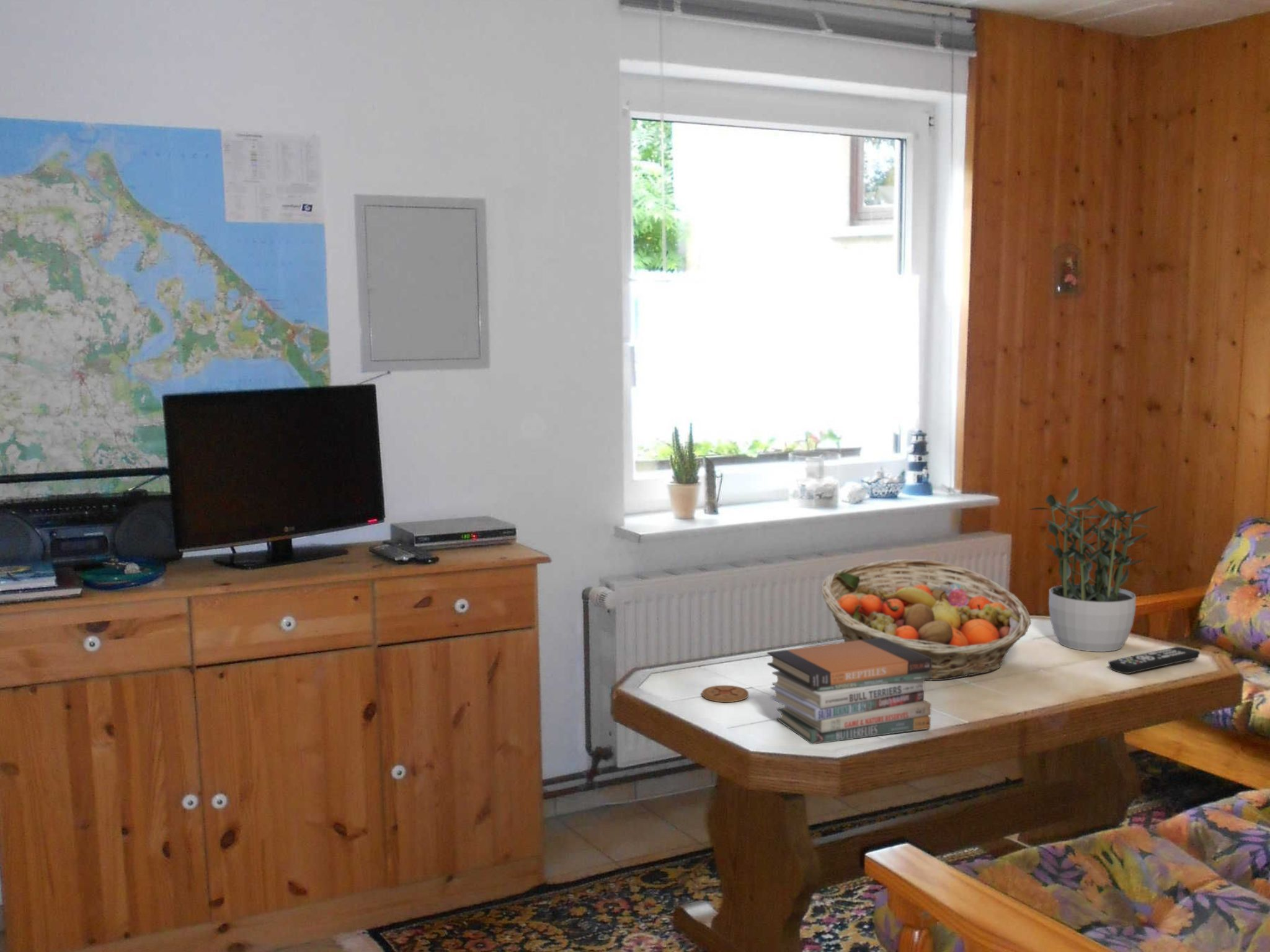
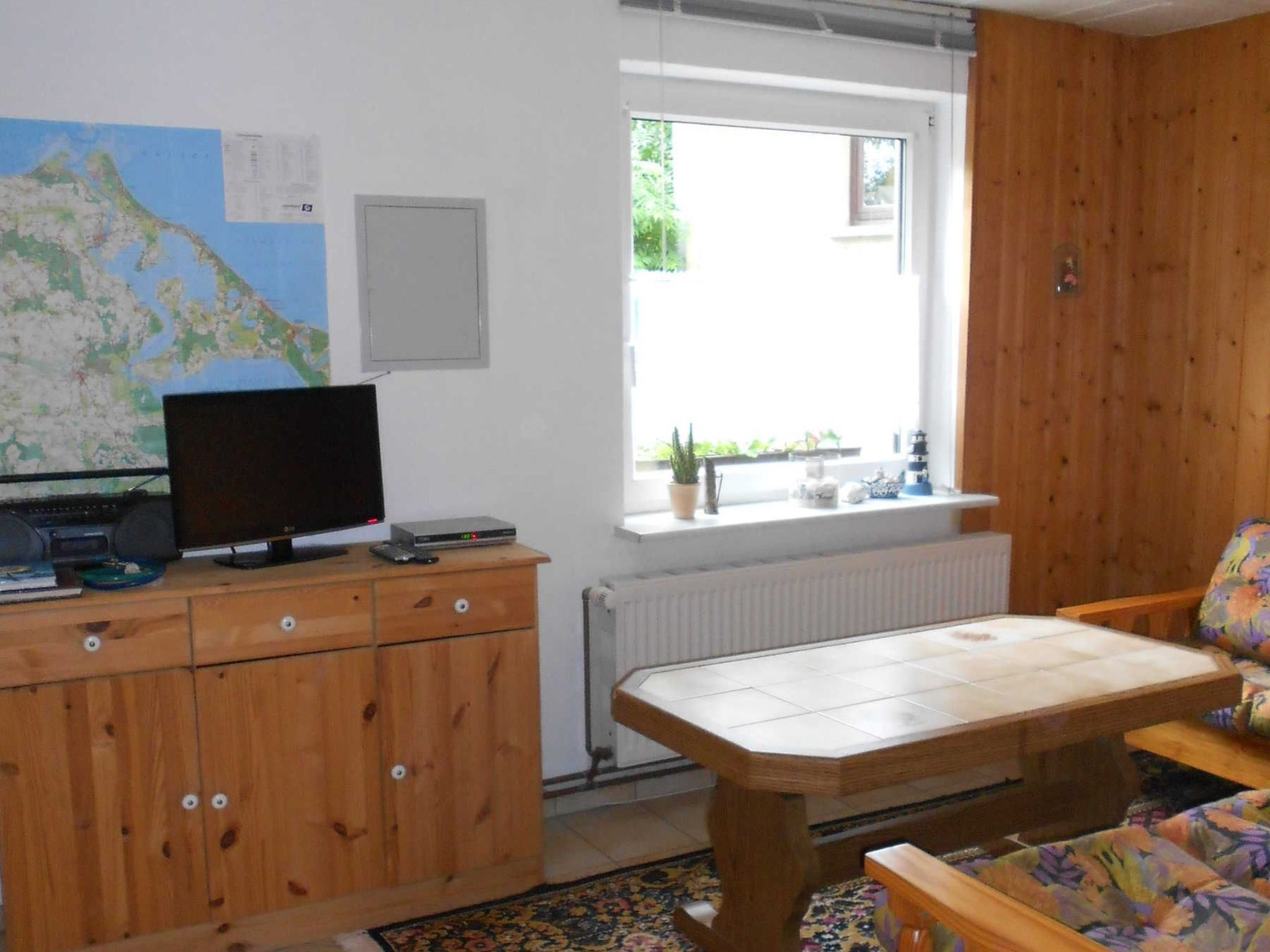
- coaster [701,685,749,703]
- fruit basket [820,558,1032,681]
- remote control [1108,646,1201,674]
- potted plant [1028,486,1159,653]
- book stack [766,638,932,745]
